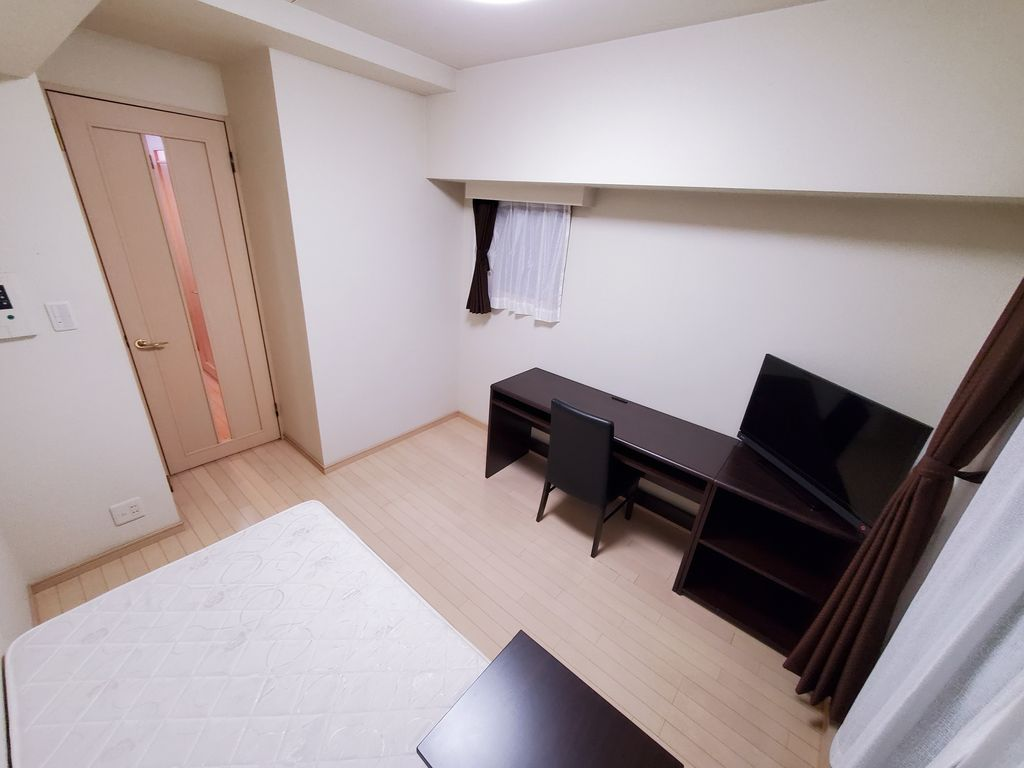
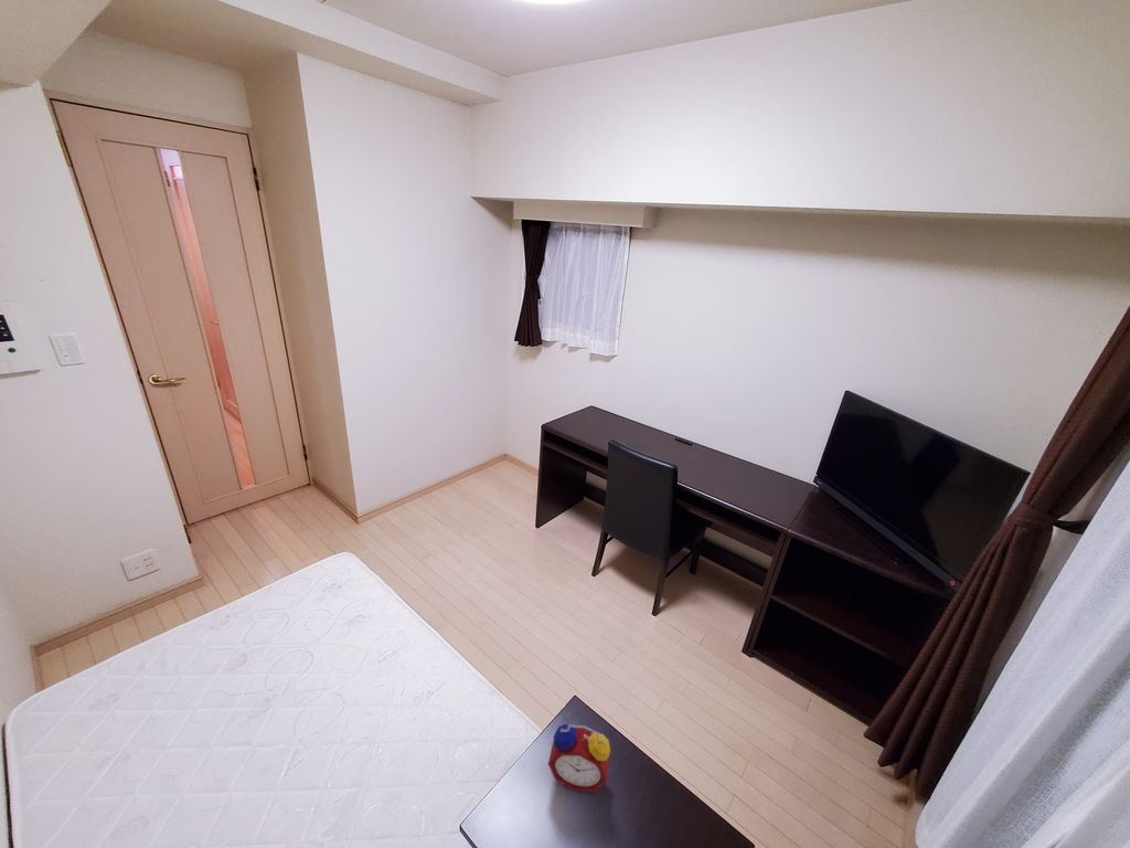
+ alarm clock [547,723,611,793]
